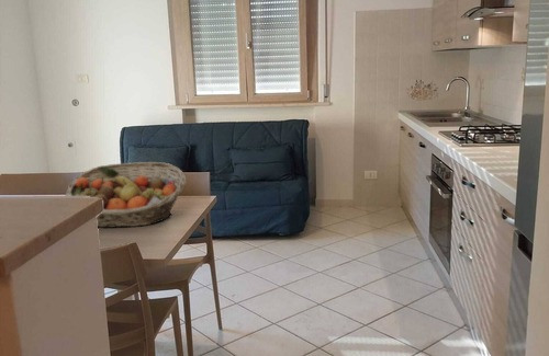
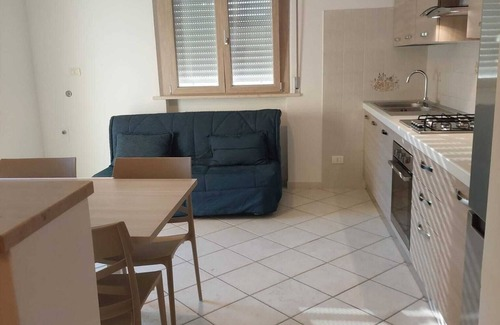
- fruit basket [65,161,187,229]
